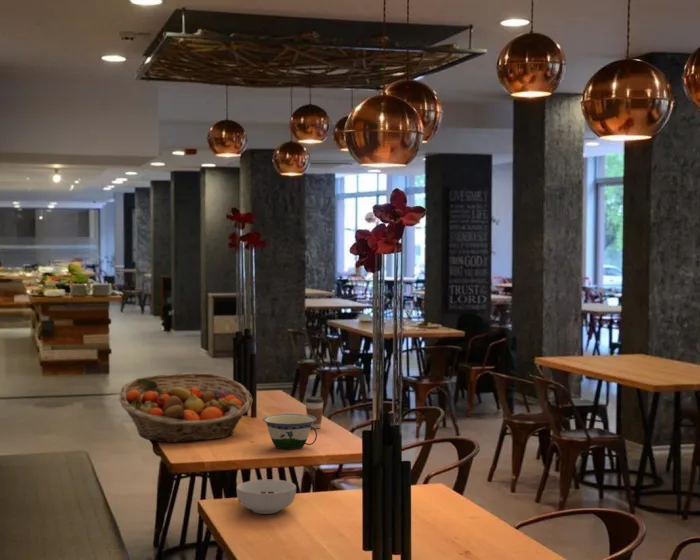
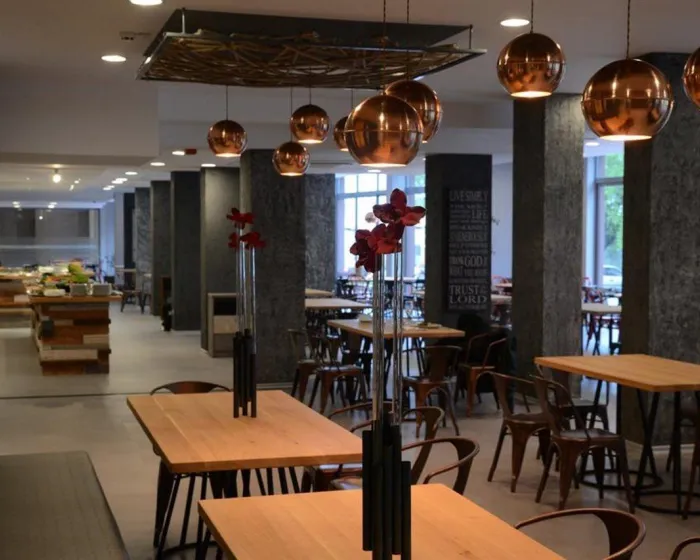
- fruit basket [118,372,254,443]
- cereal bowl [236,479,297,515]
- coffee cup [304,395,325,429]
- bowl [261,413,318,450]
